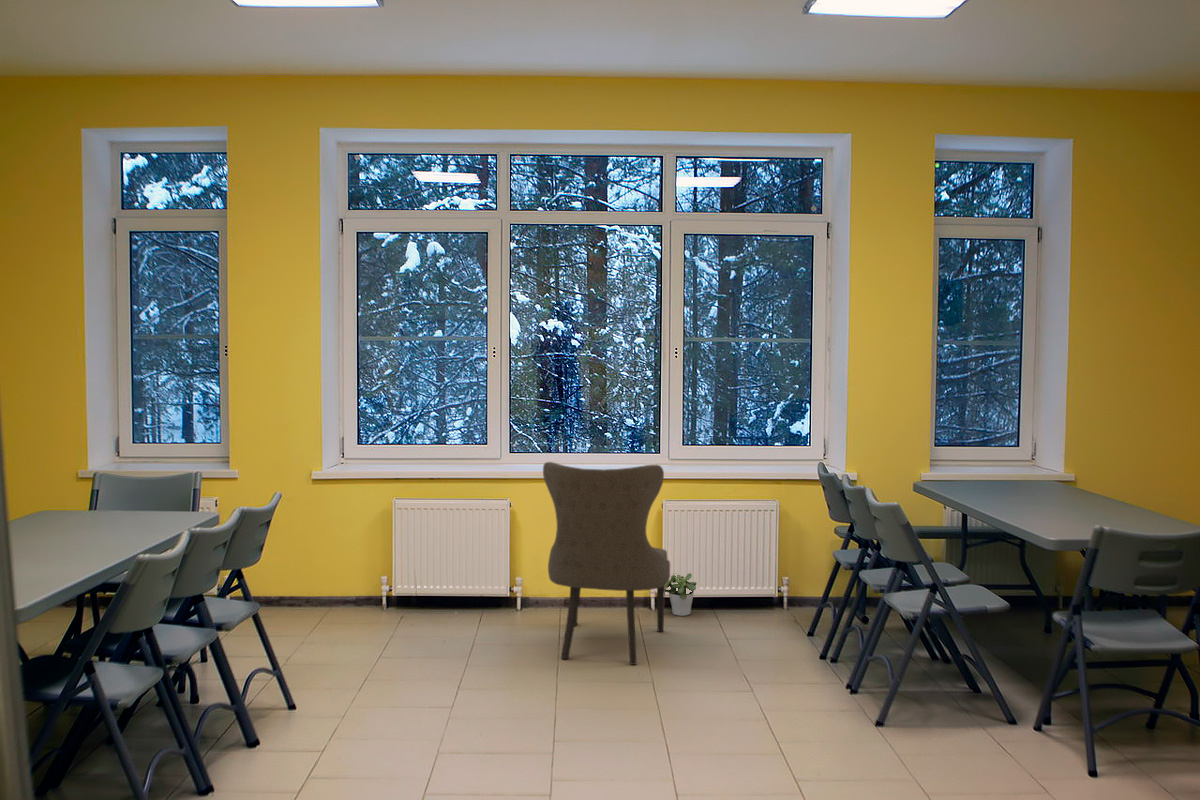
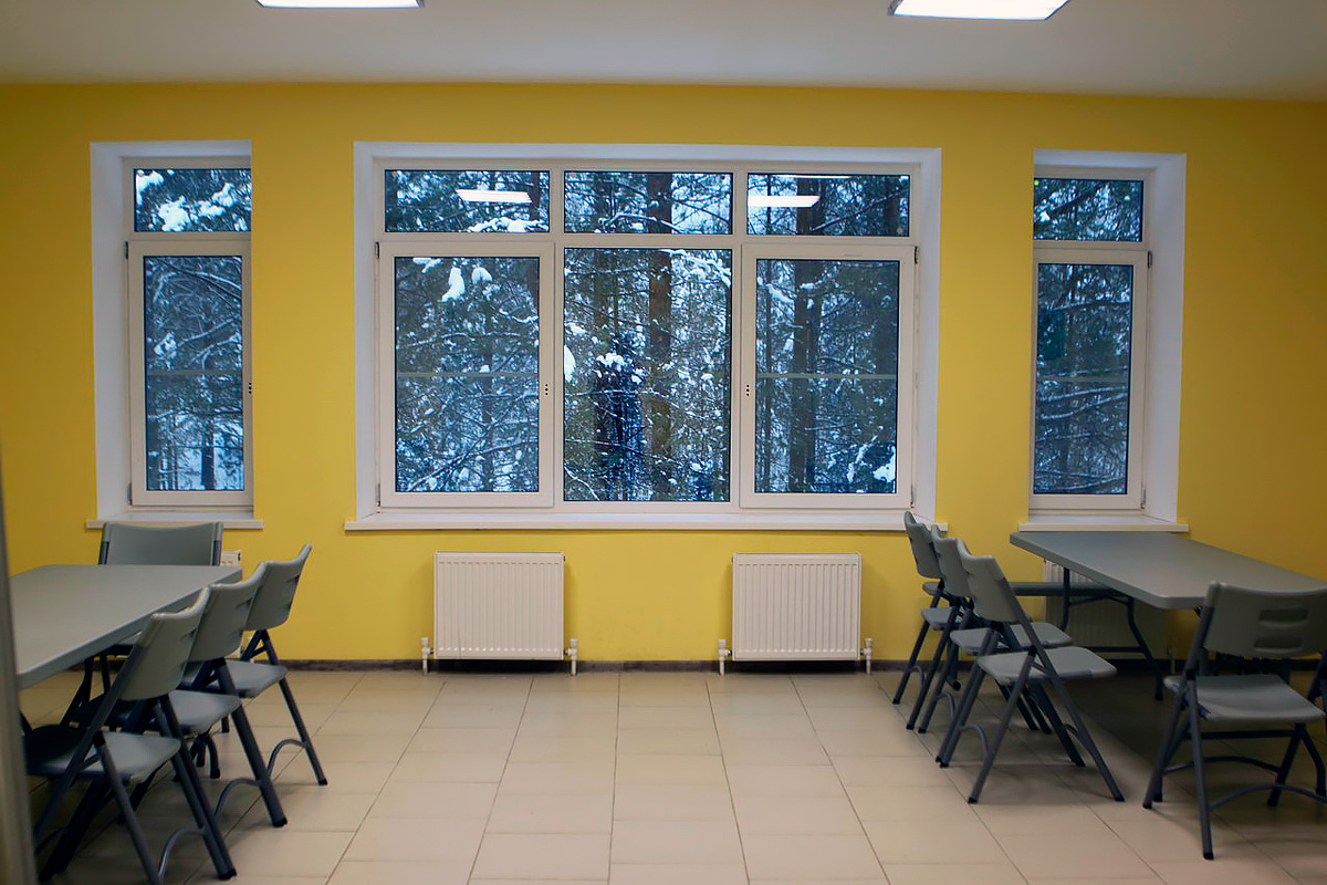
- potted plant [665,572,698,617]
- chair [542,461,671,666]
